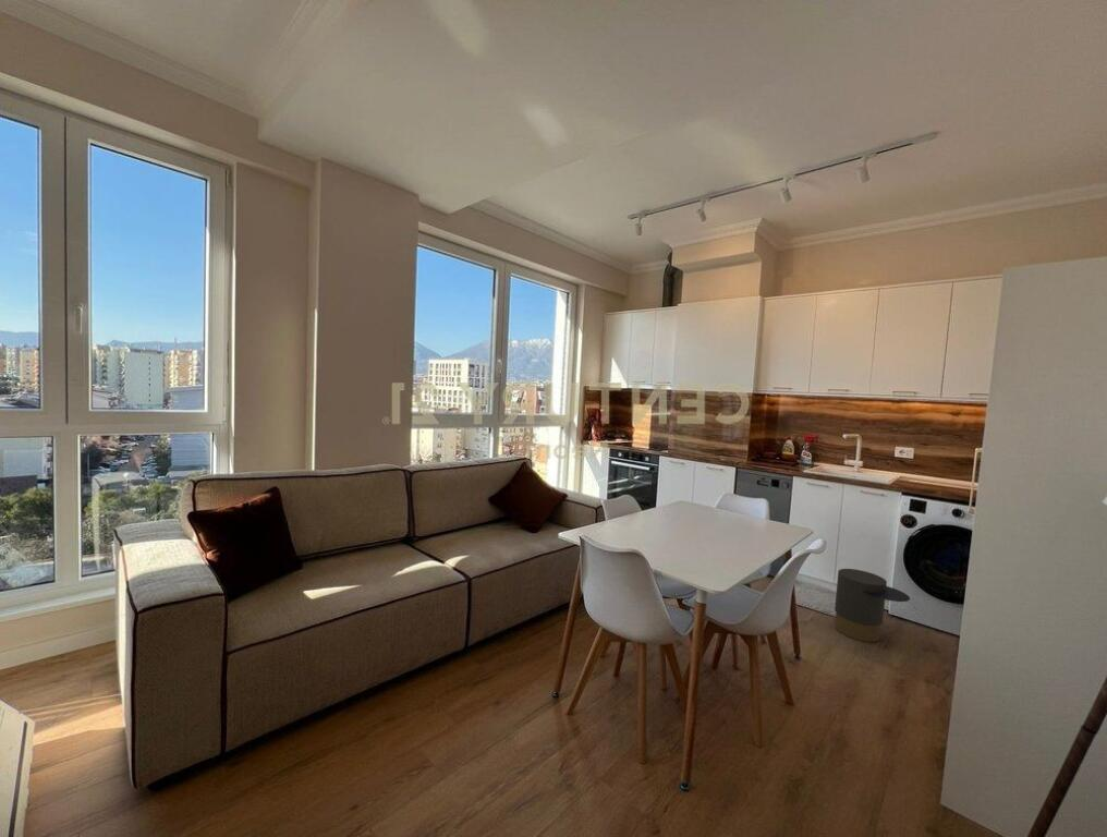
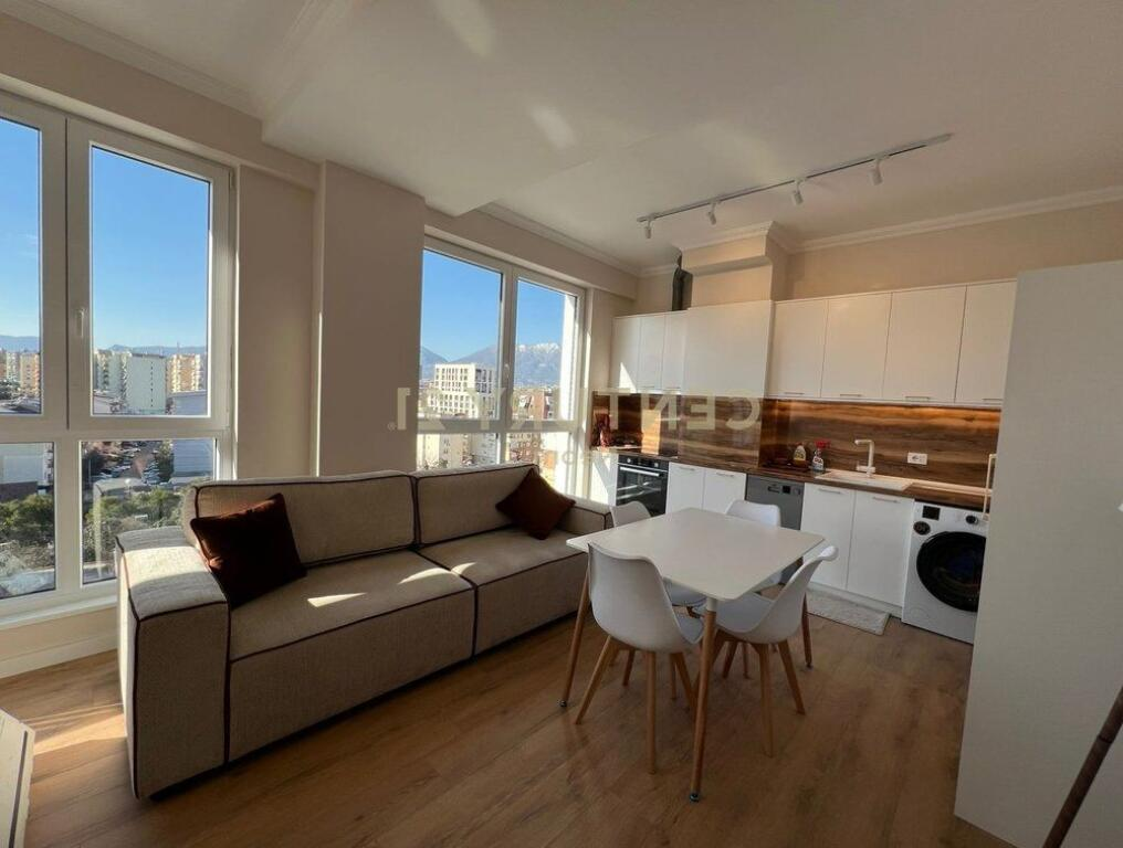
- trash can [834,568,911,643]
